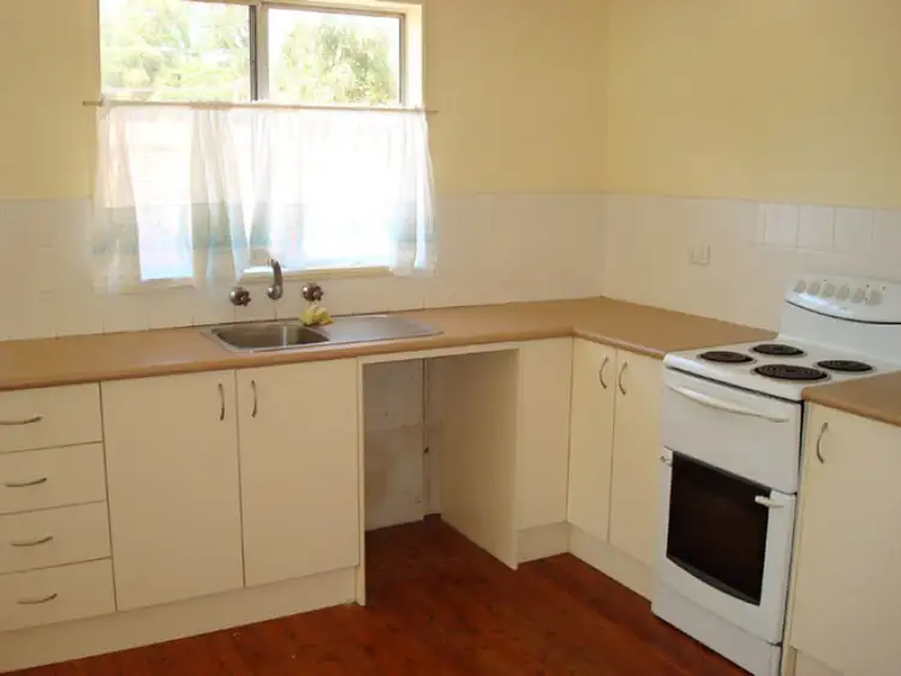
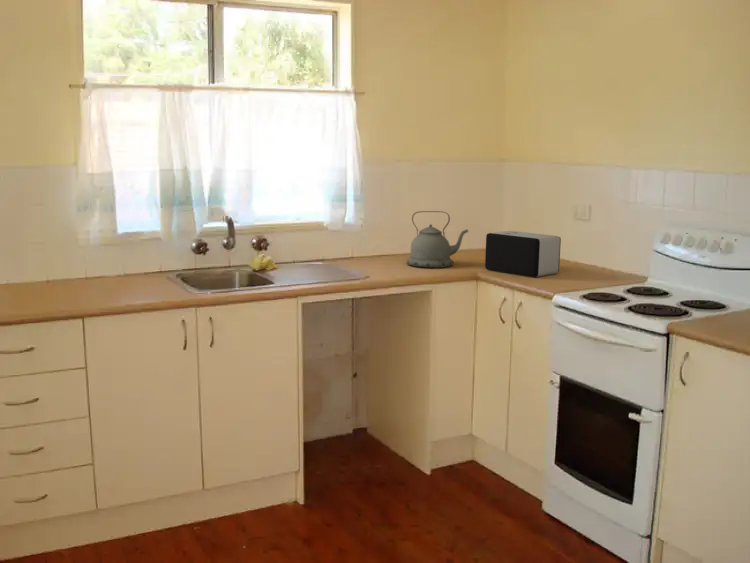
+ kettle [406,210,469,269]
+ toaster [484,230,562,278]
